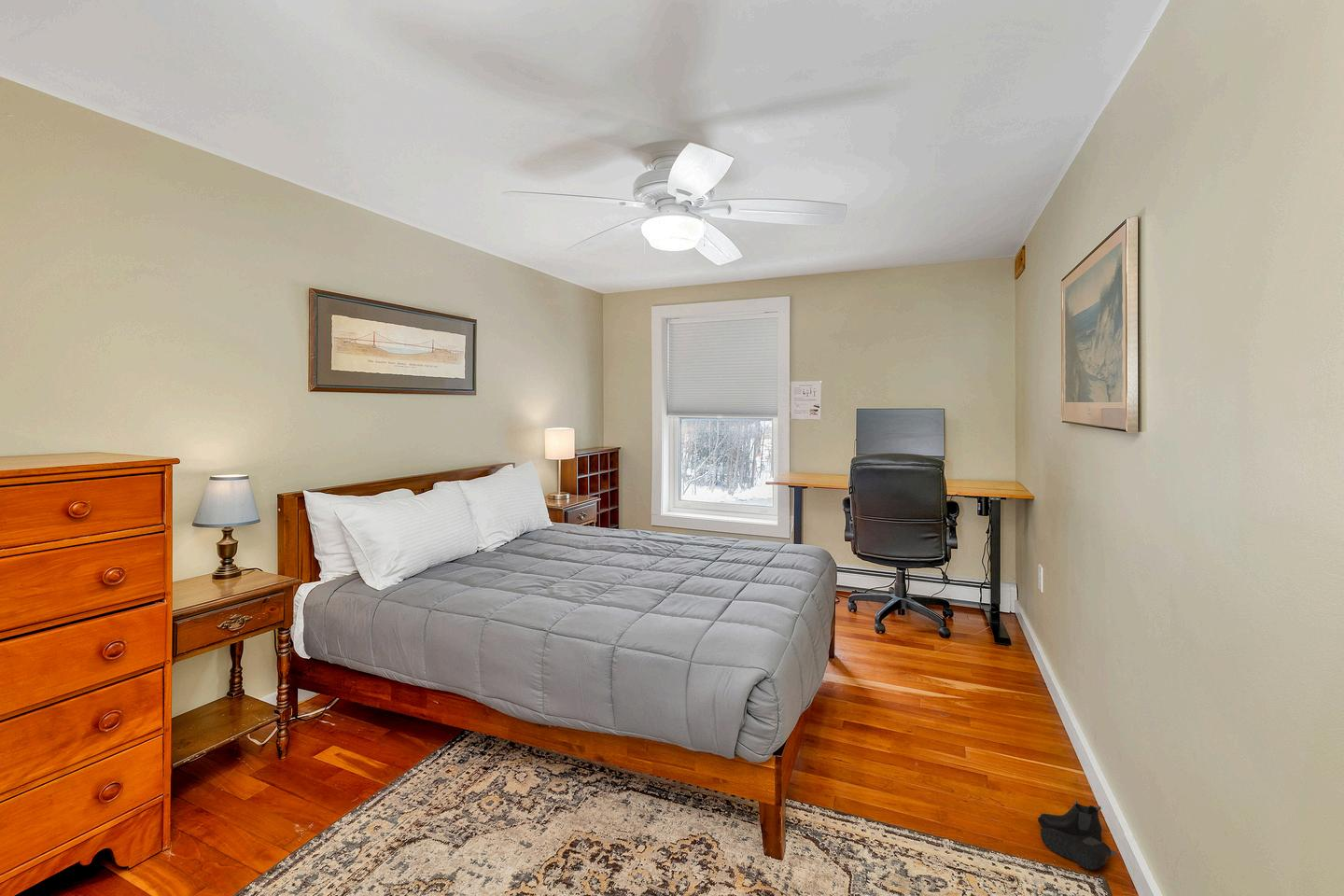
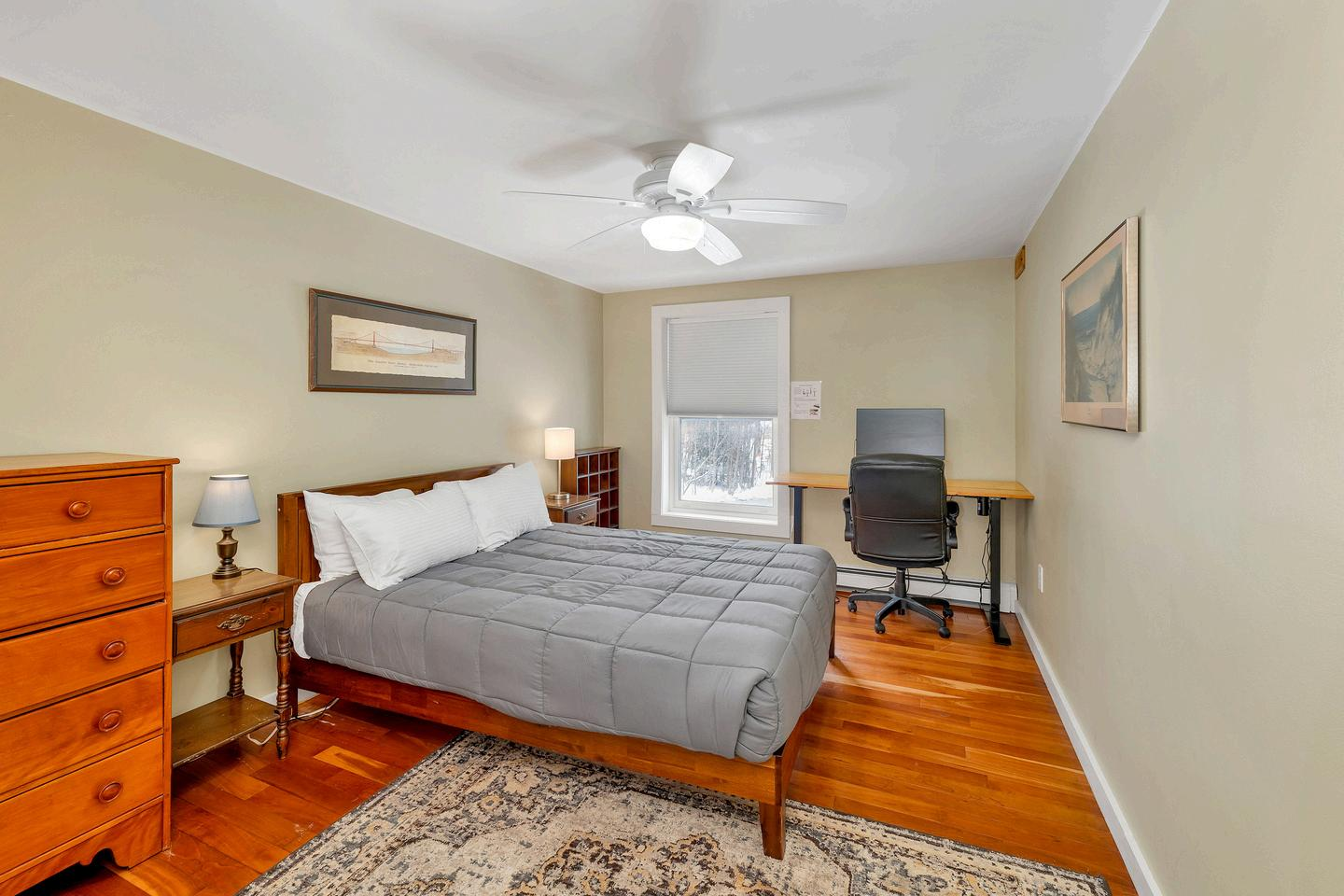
- boots [1037,799,1116,871]
